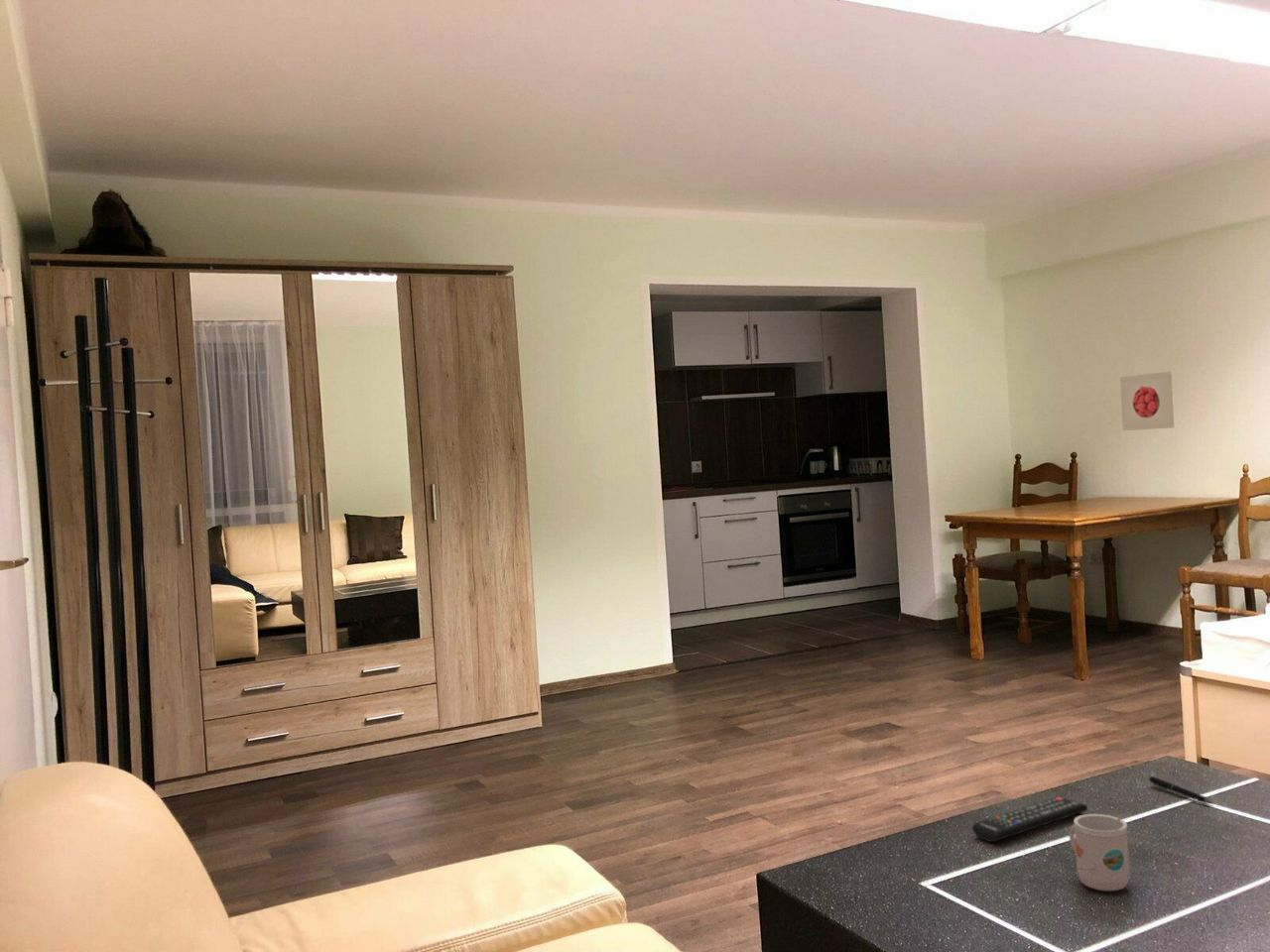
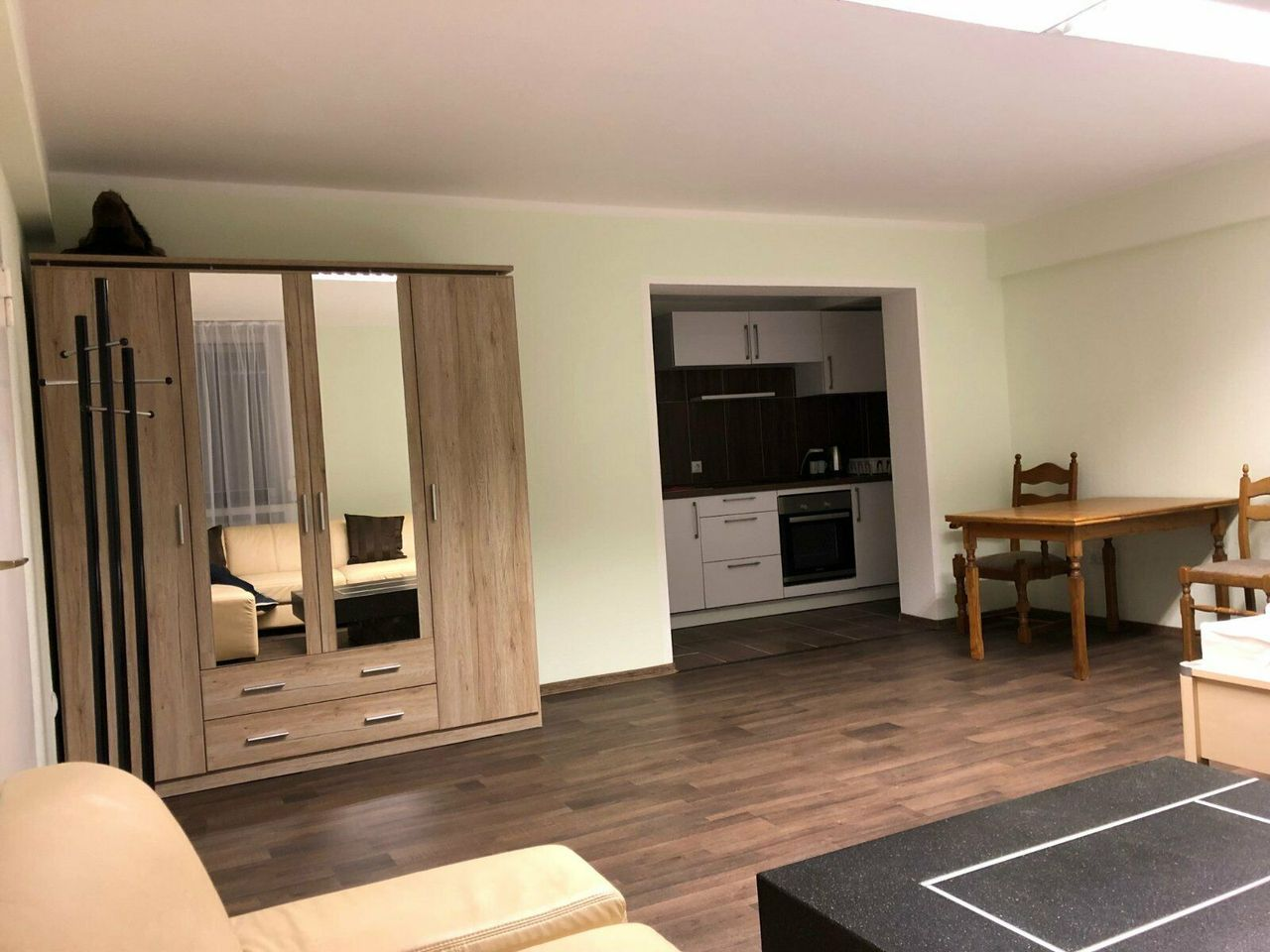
- pen [1148,775,1214,804]
- remote control [971,795,1088,843]
- mug [1069,813,1131,892]
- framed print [1119,371,1175,431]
